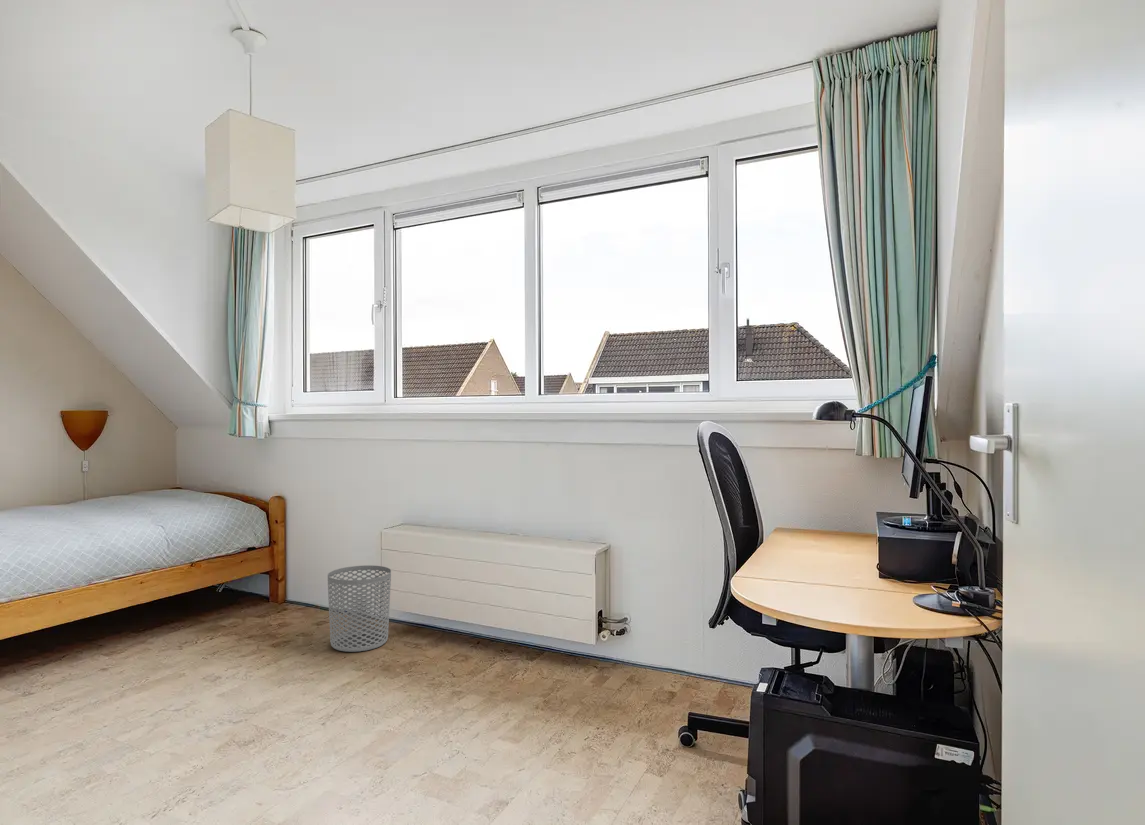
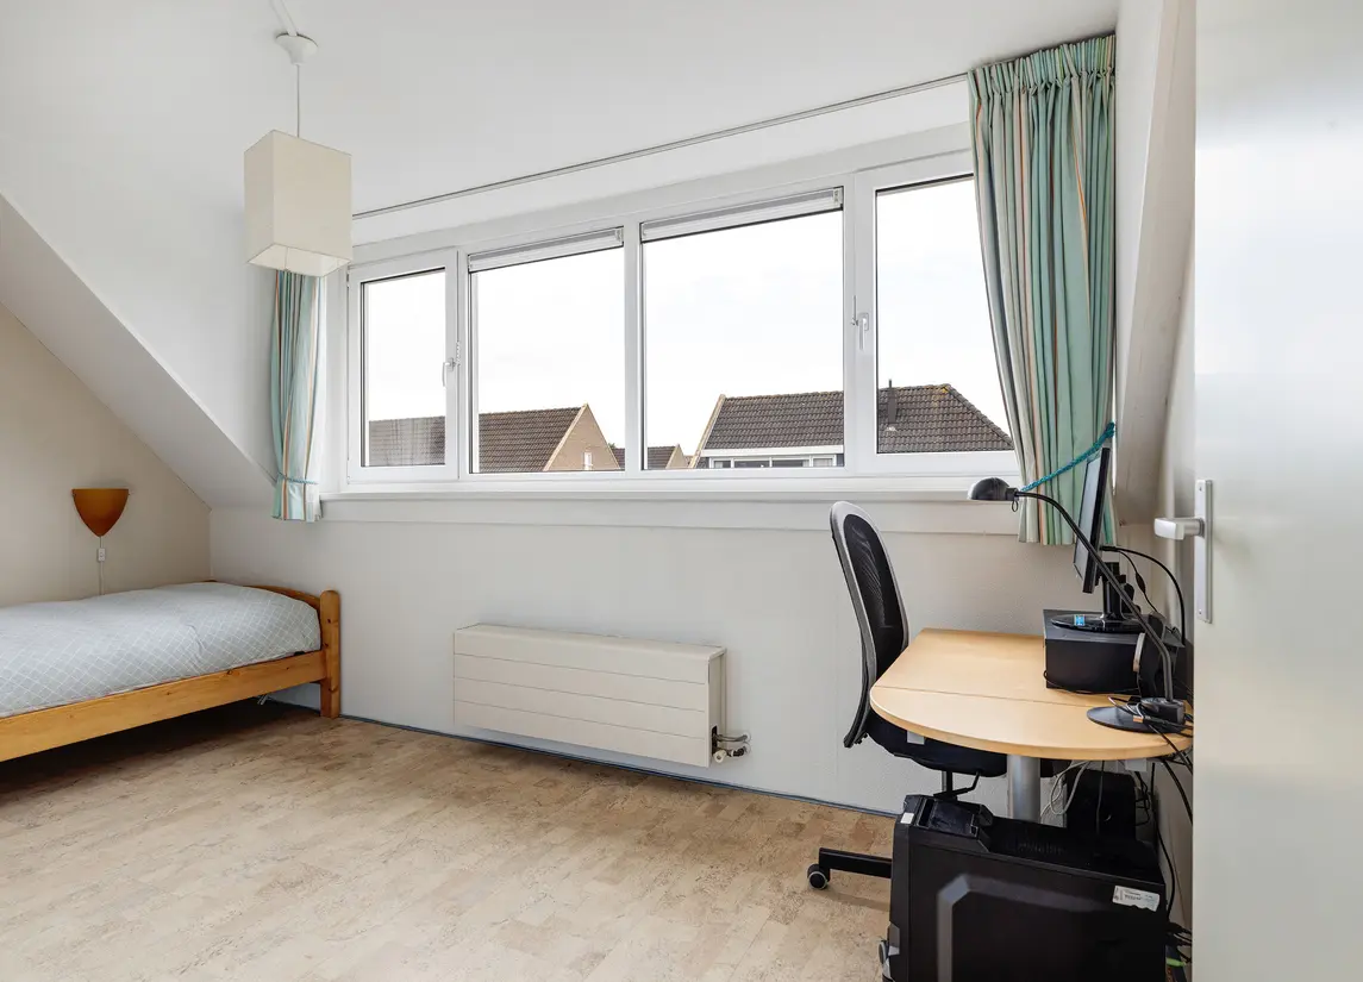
- waste bin [327,564,392,653]
